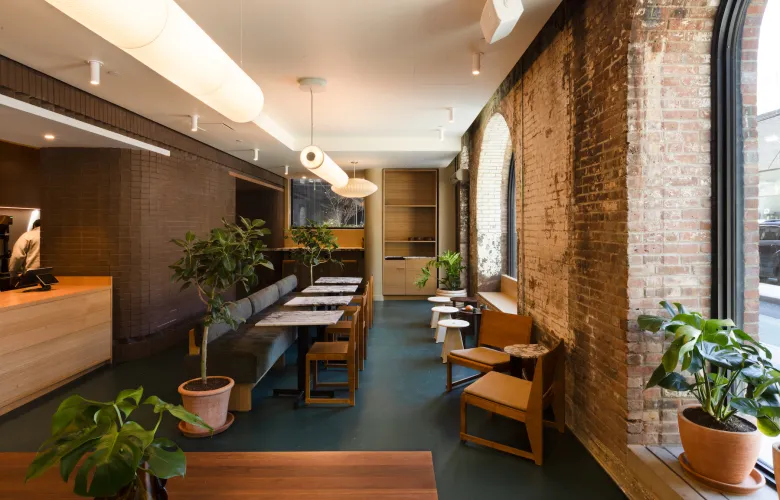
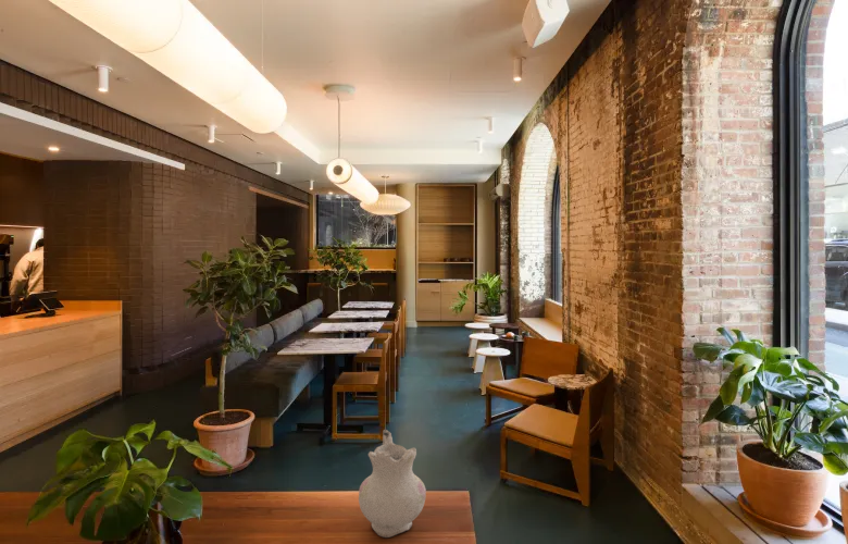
+ ceramic pitcher [358,429,427,539]
